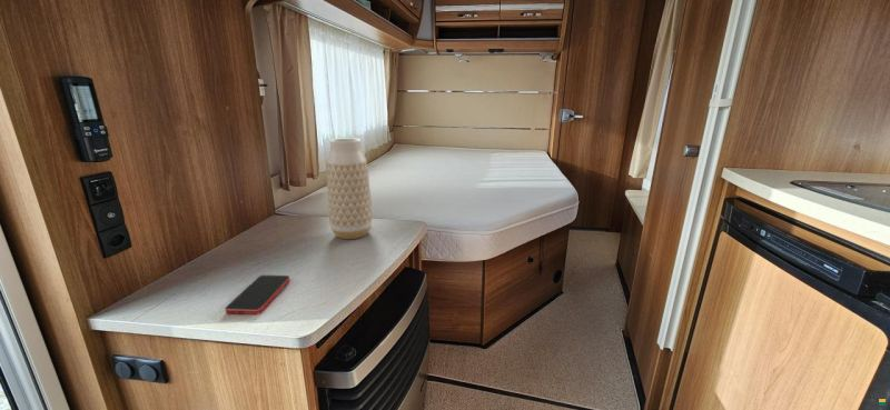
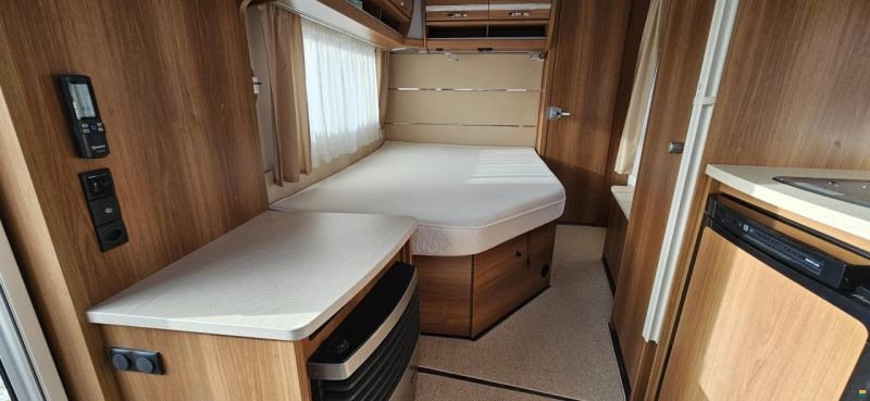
- vase [326,137,374,240]
- smartphone [225,274,291,316]
